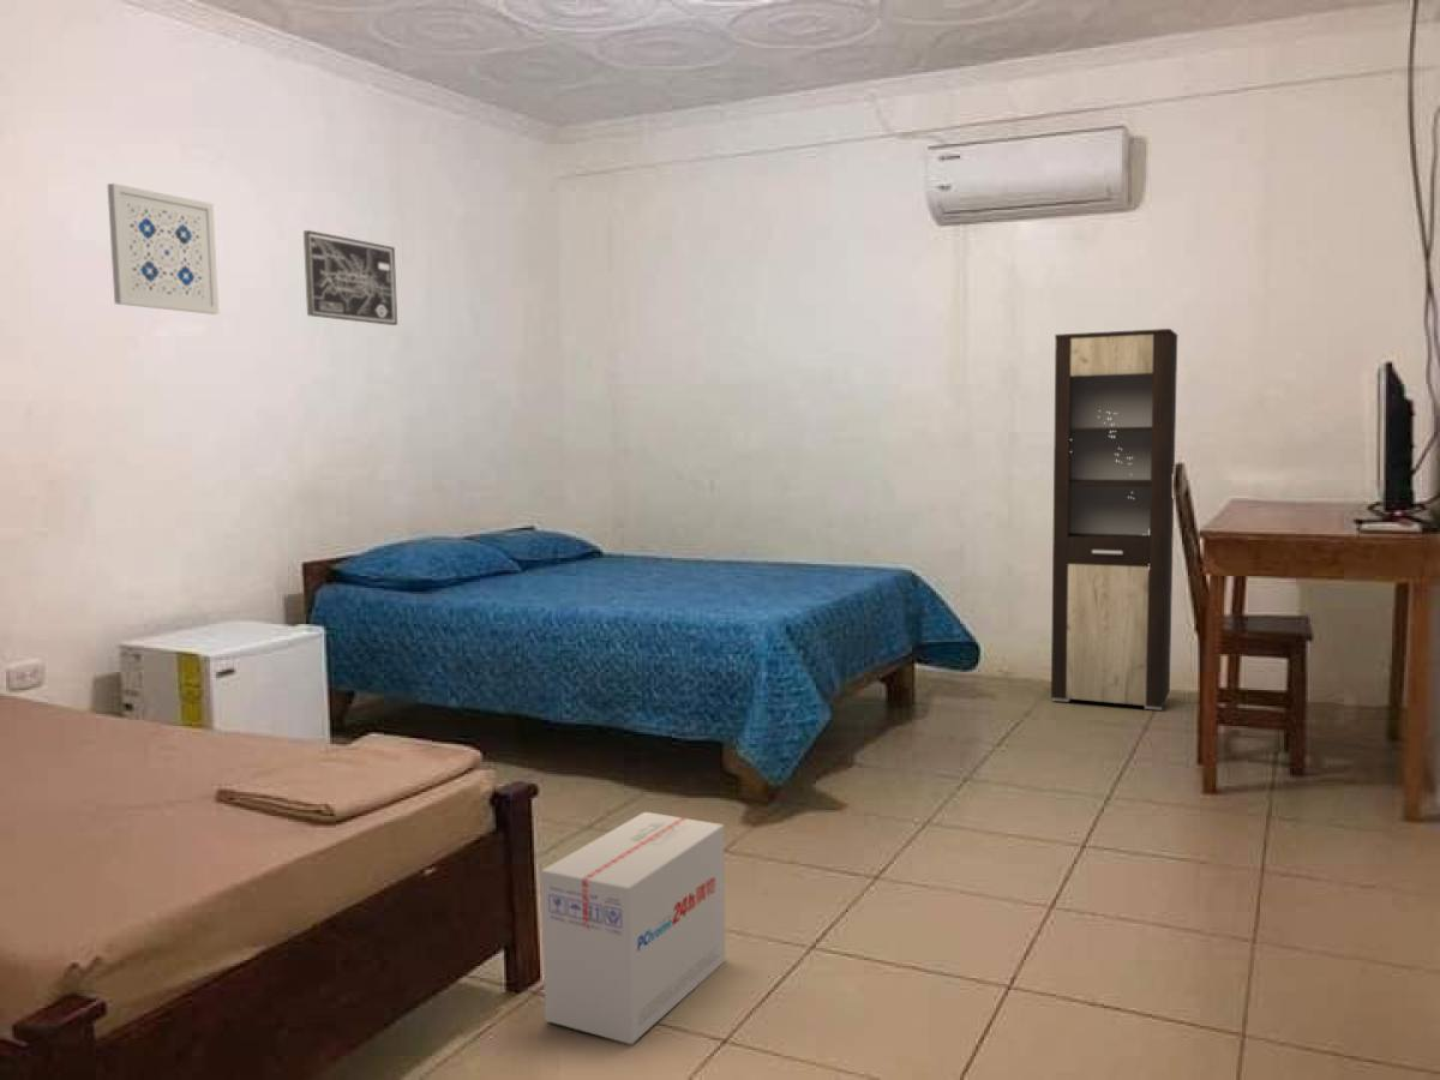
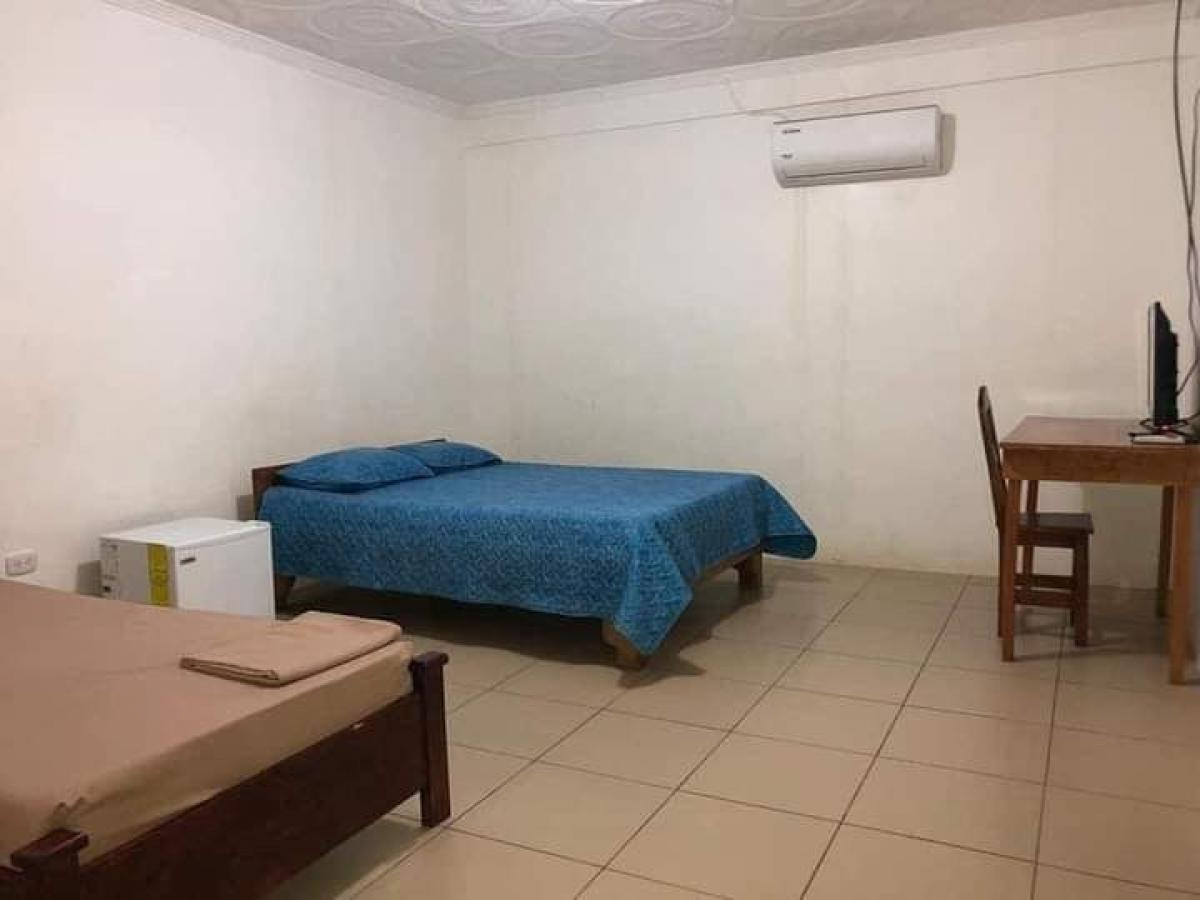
- cabinet [1050,328,1178,712]
- wall art [302,229,398,326]
- wall art [107,182,220,316]
- cardboard box [540,811,727,1045]
